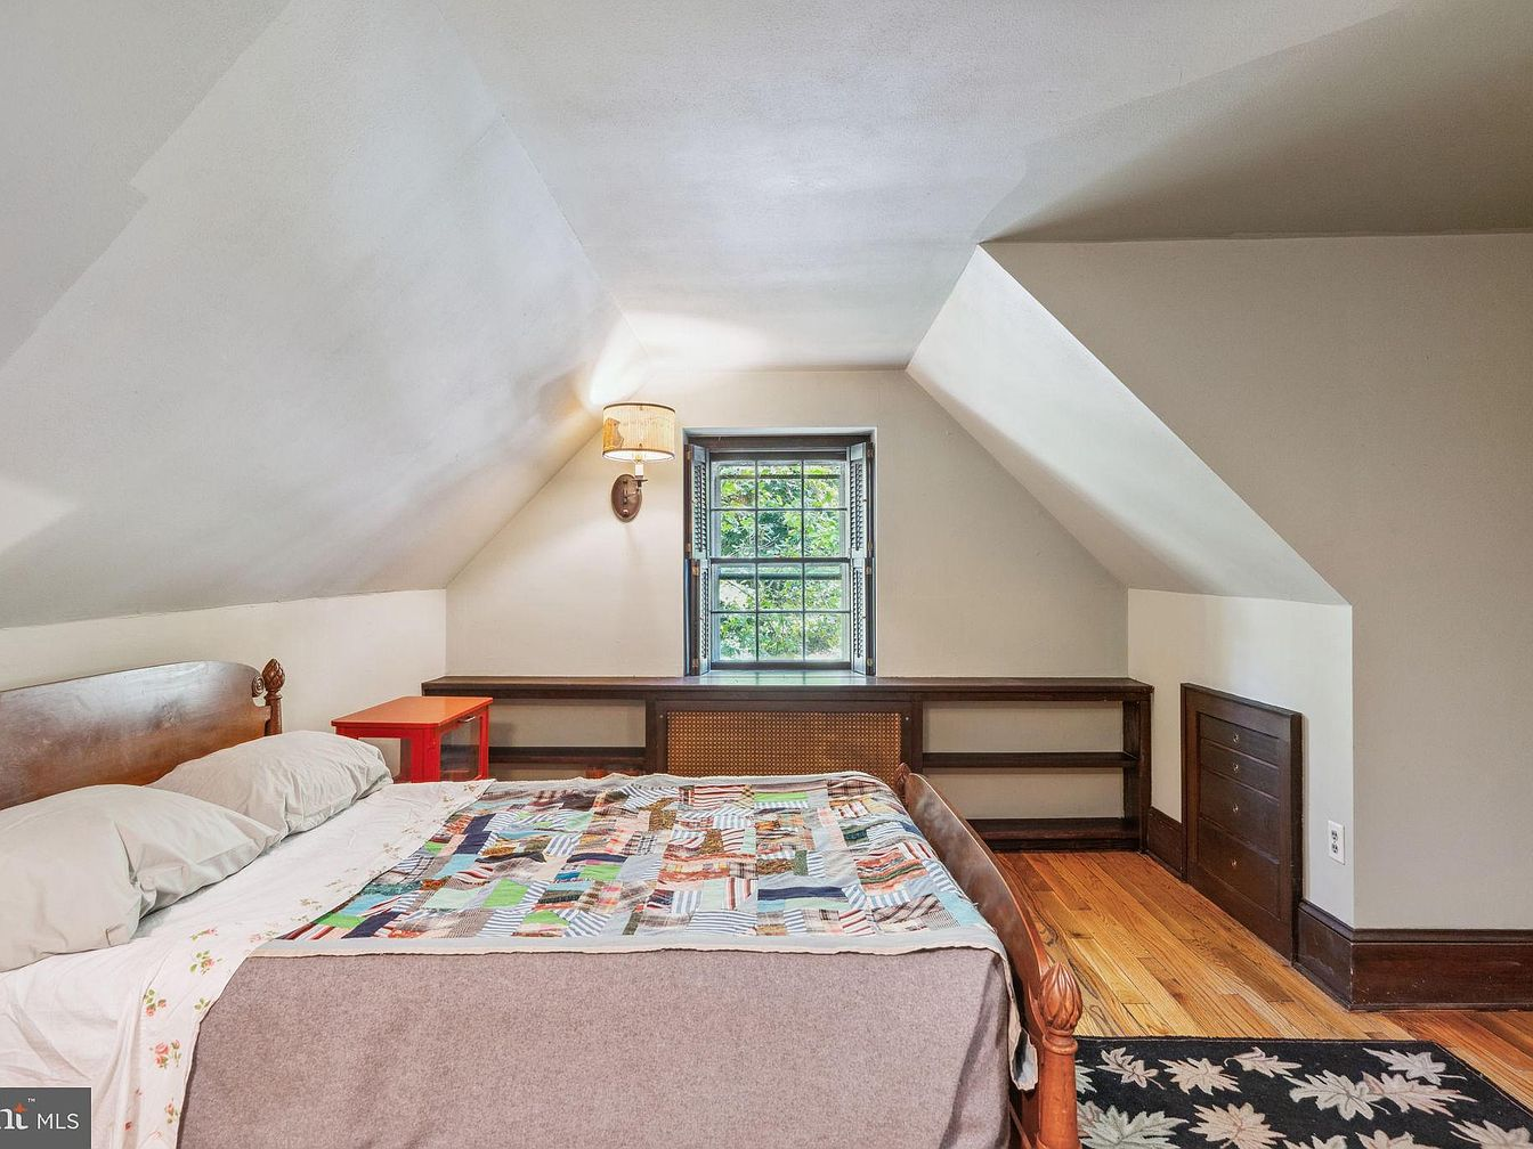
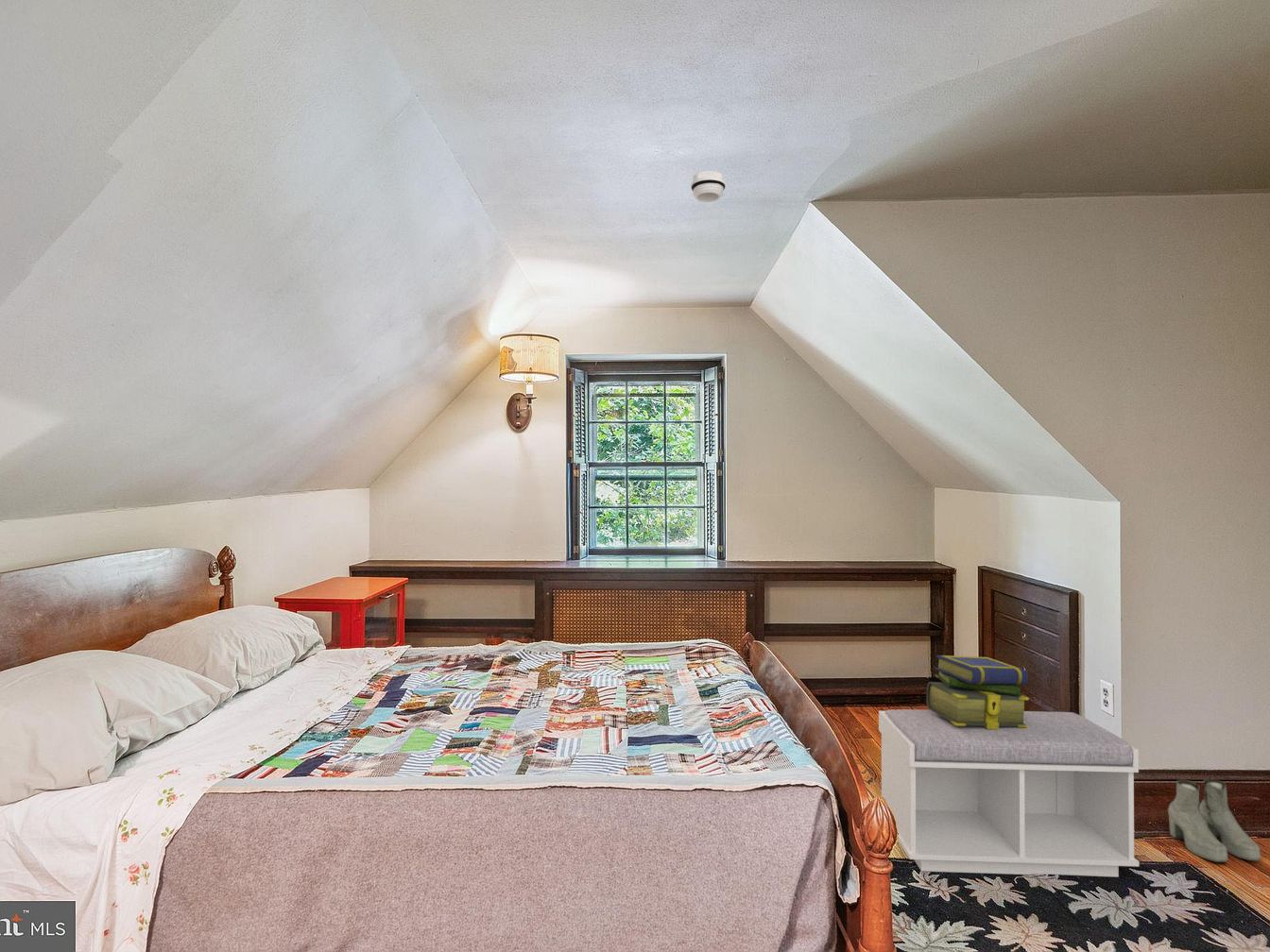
+ bench [878,708,1140,877]
+ stack of books [925,655,1030,729]
+ smoke detector [690,170,727,203]
+ boots [1167,777,1261,863]
